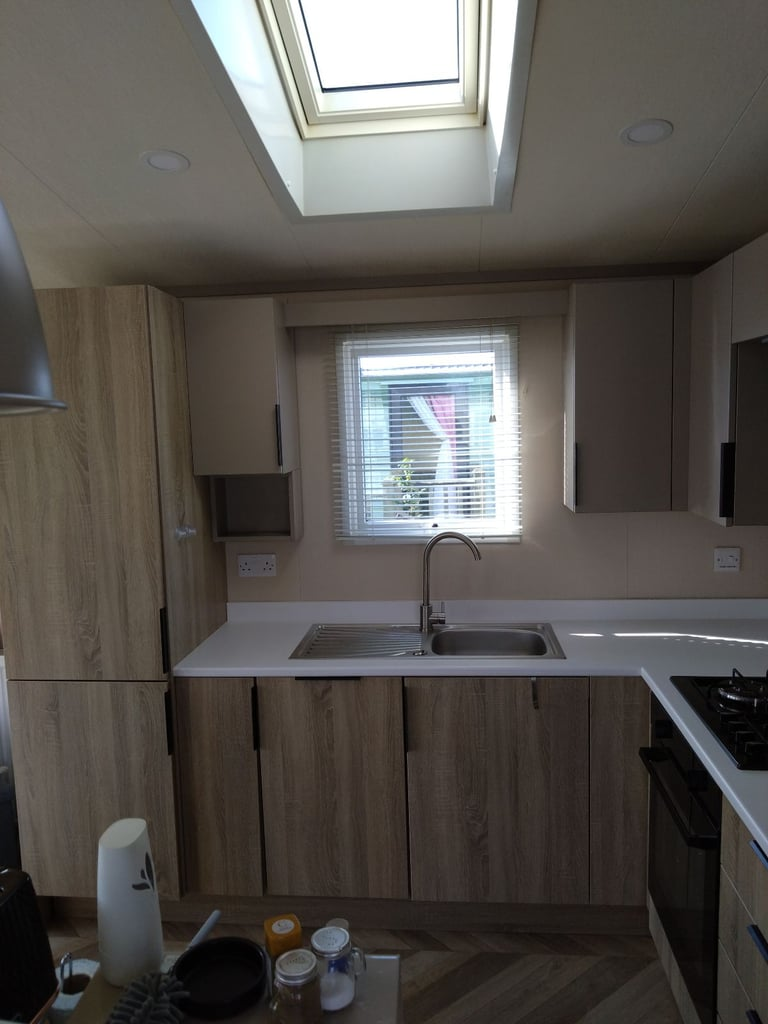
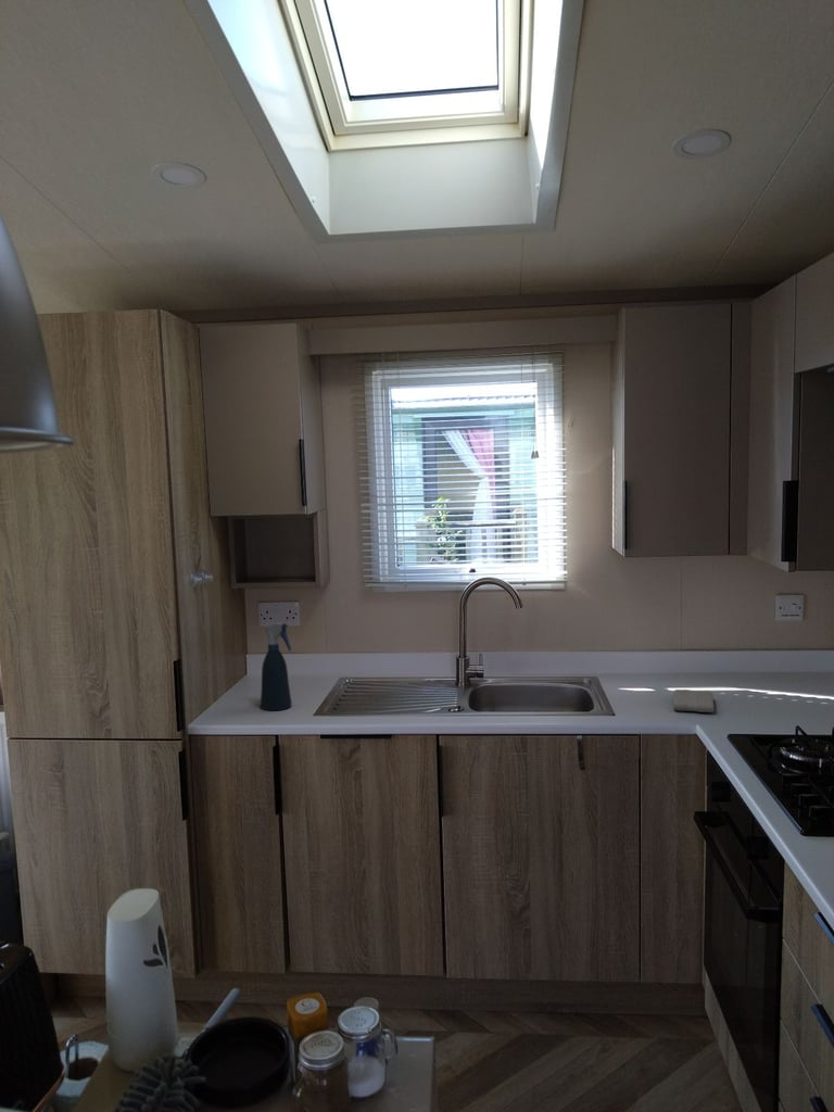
+ spray bottle [260,622,292,711]
+ washcloth [672,688,716,713]
